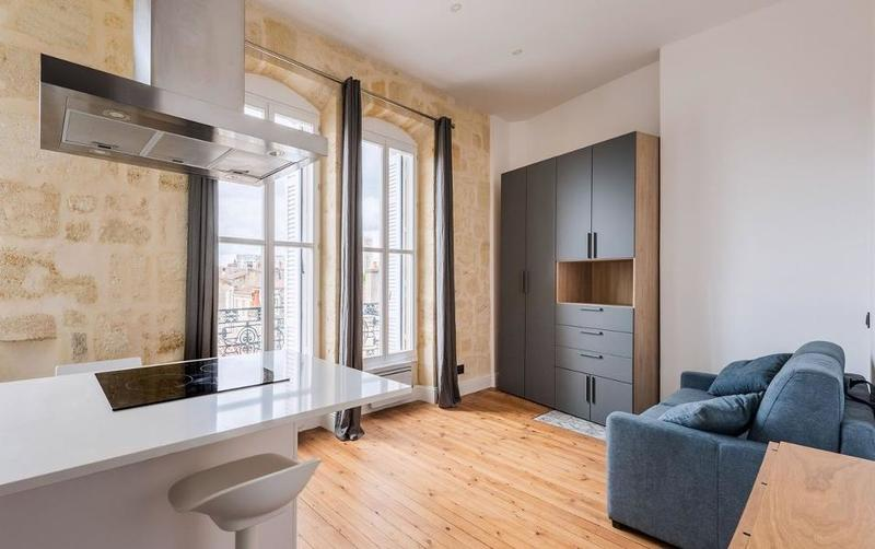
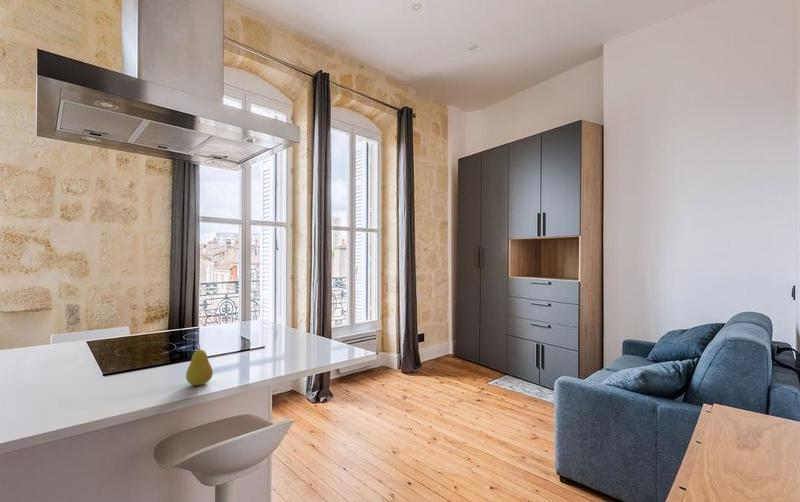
+ fruit [185,344,214,387]
